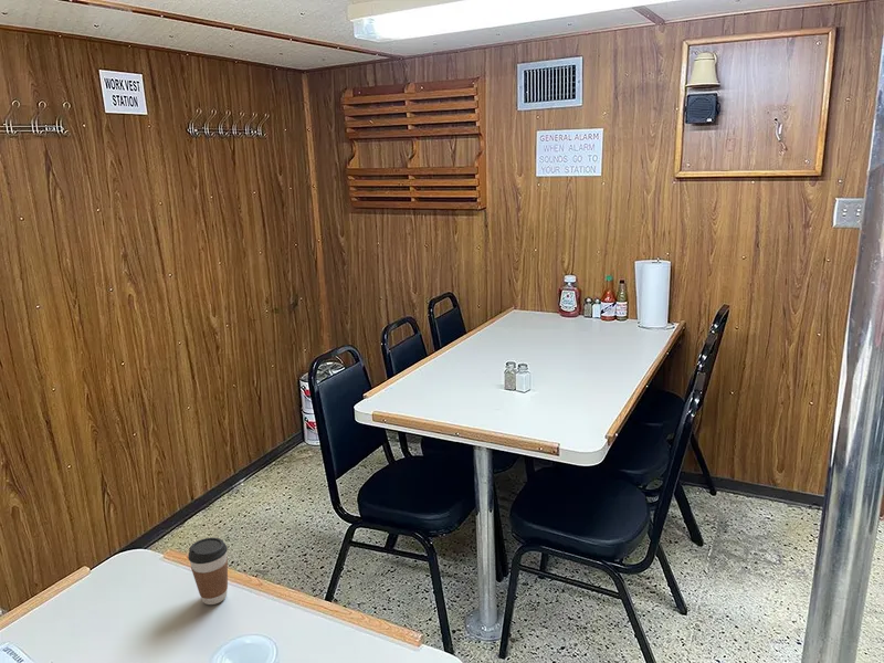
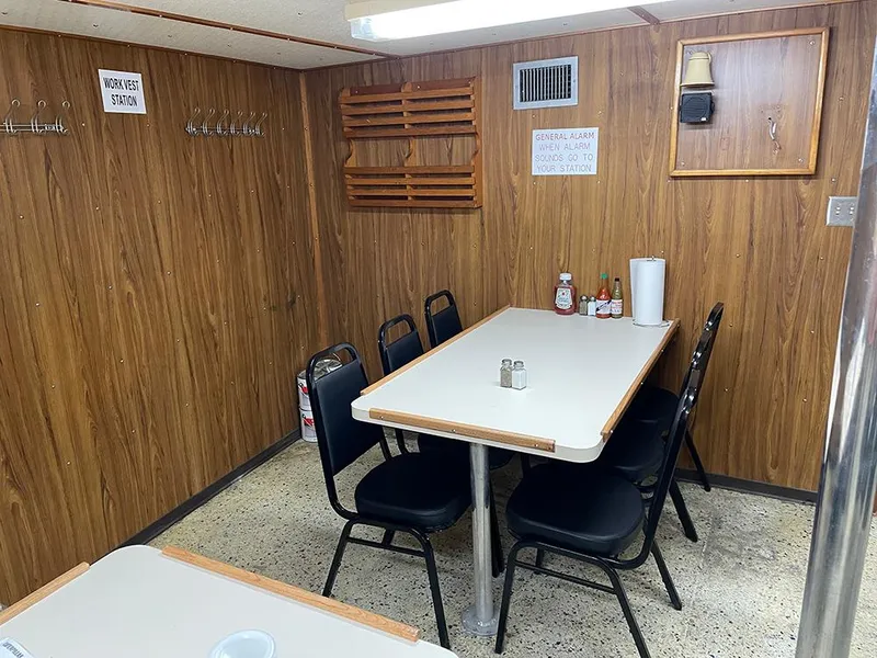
- coffee cup [187,537,229,606]
